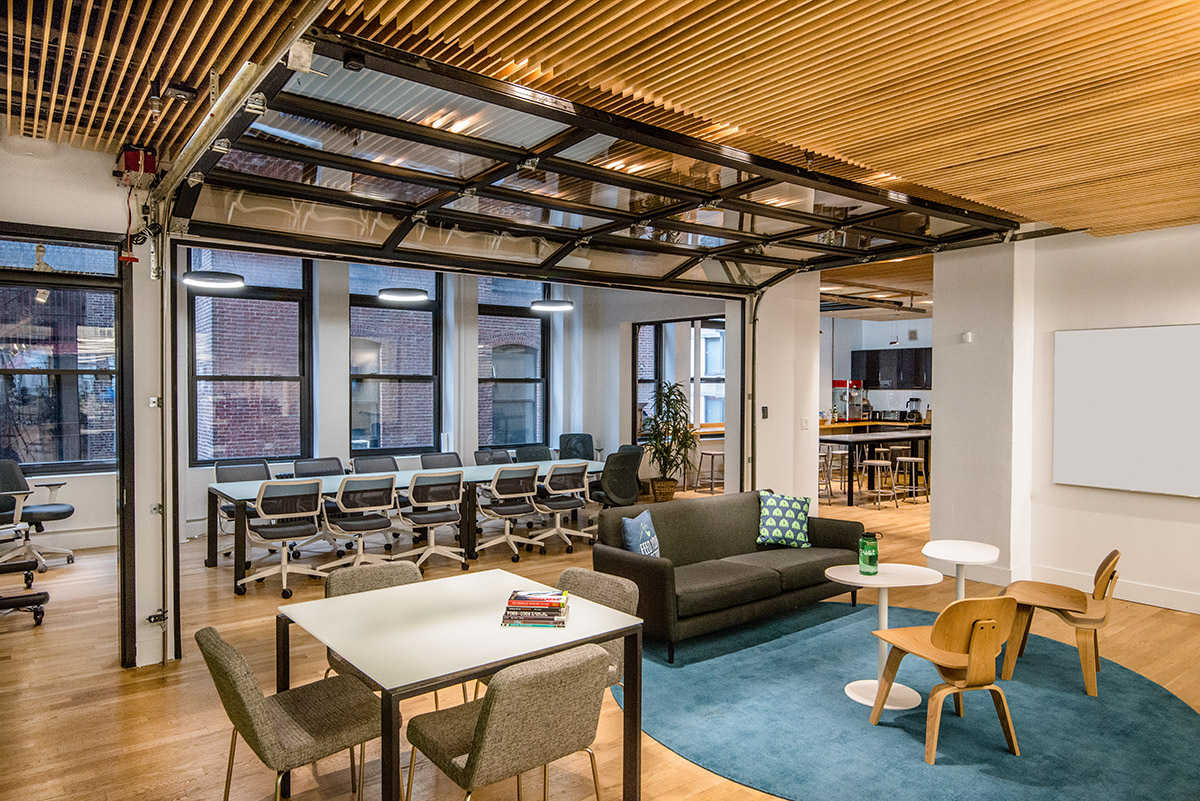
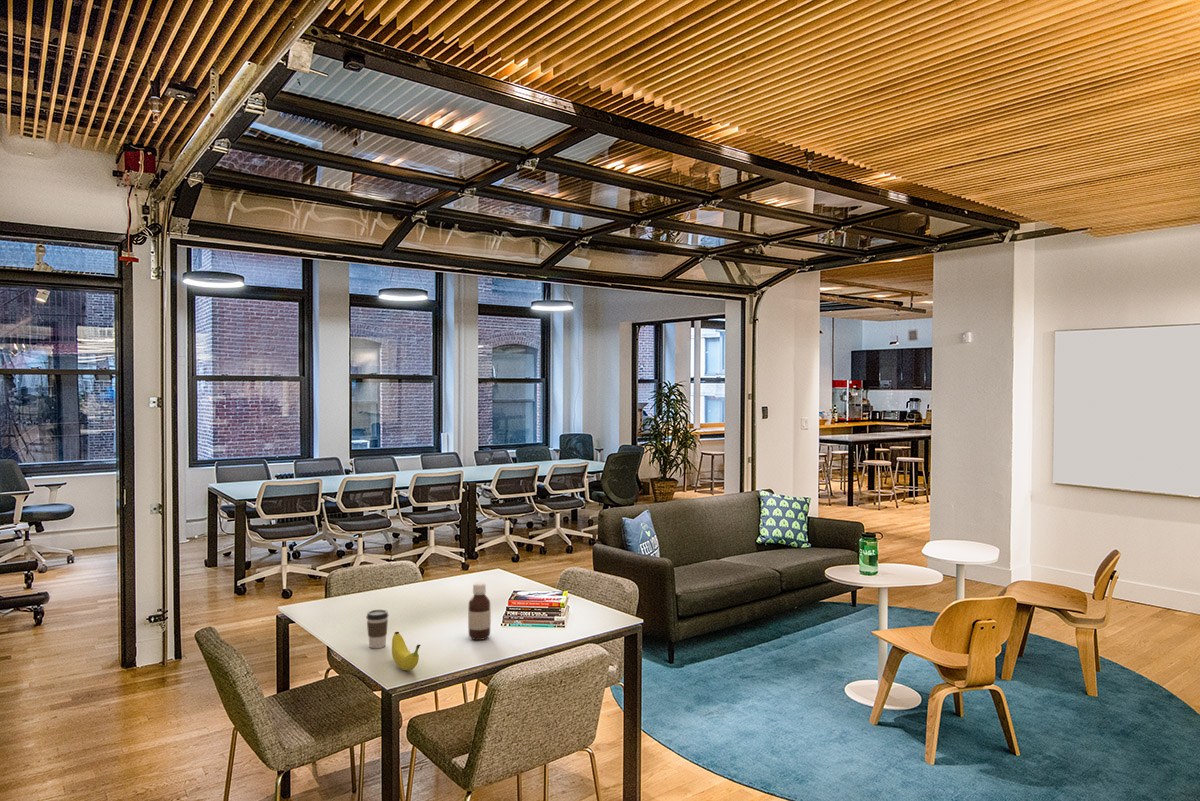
+ fruit [391,631,421,671]
+ coffee cup [365,609,389,649]
+ bottle [467,581,492,641]
